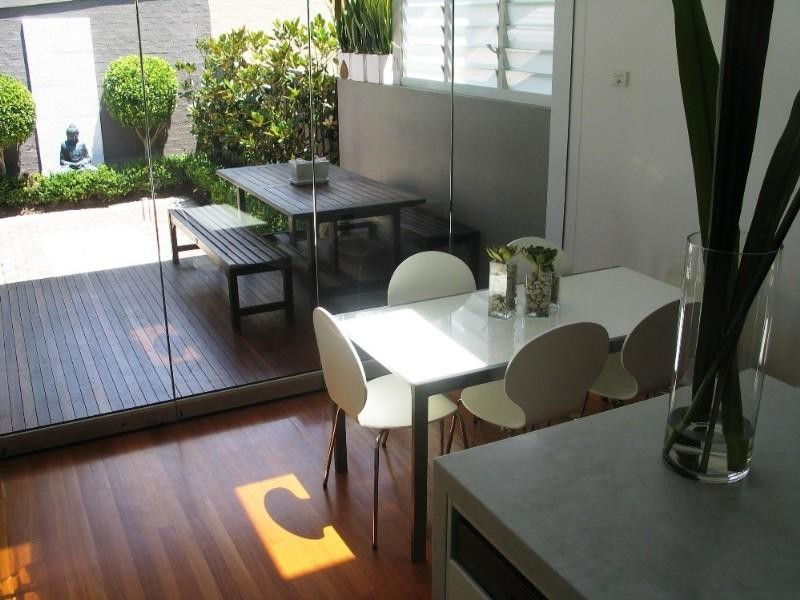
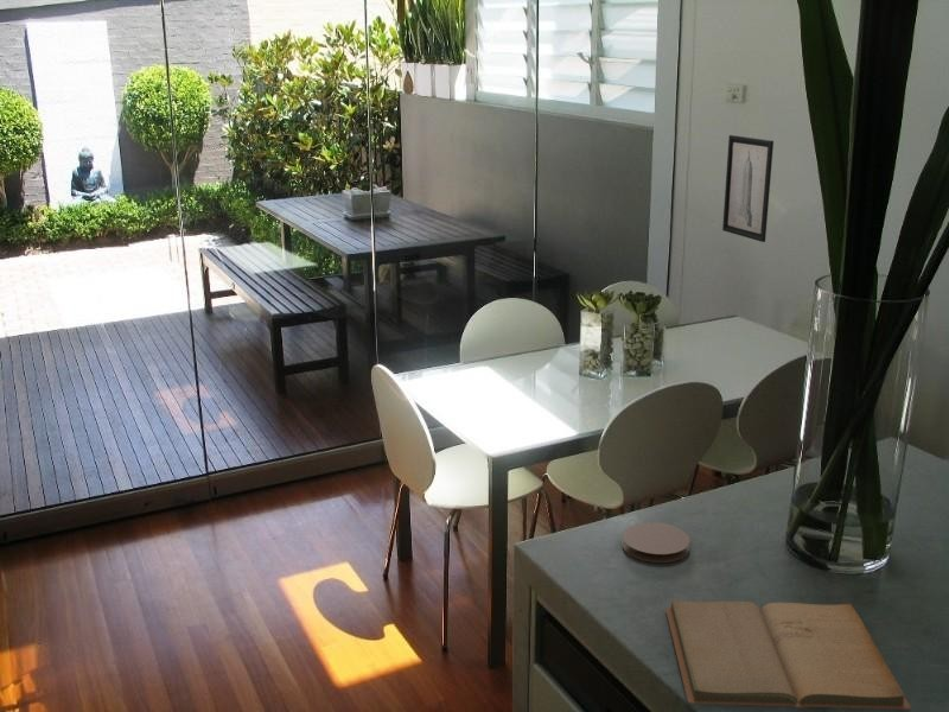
+ coaster [620,521,690,564]
+ wall art [721,134,775,243]
+ book [664,599,912,711]
